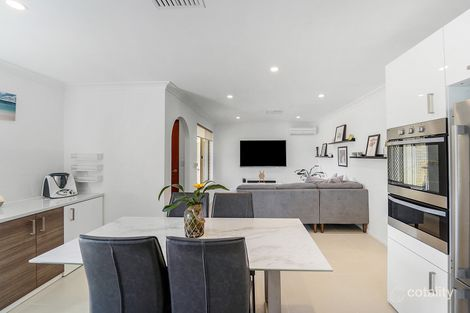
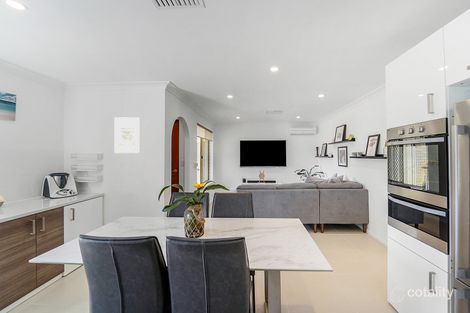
+ wall art [113,116,141,154]
